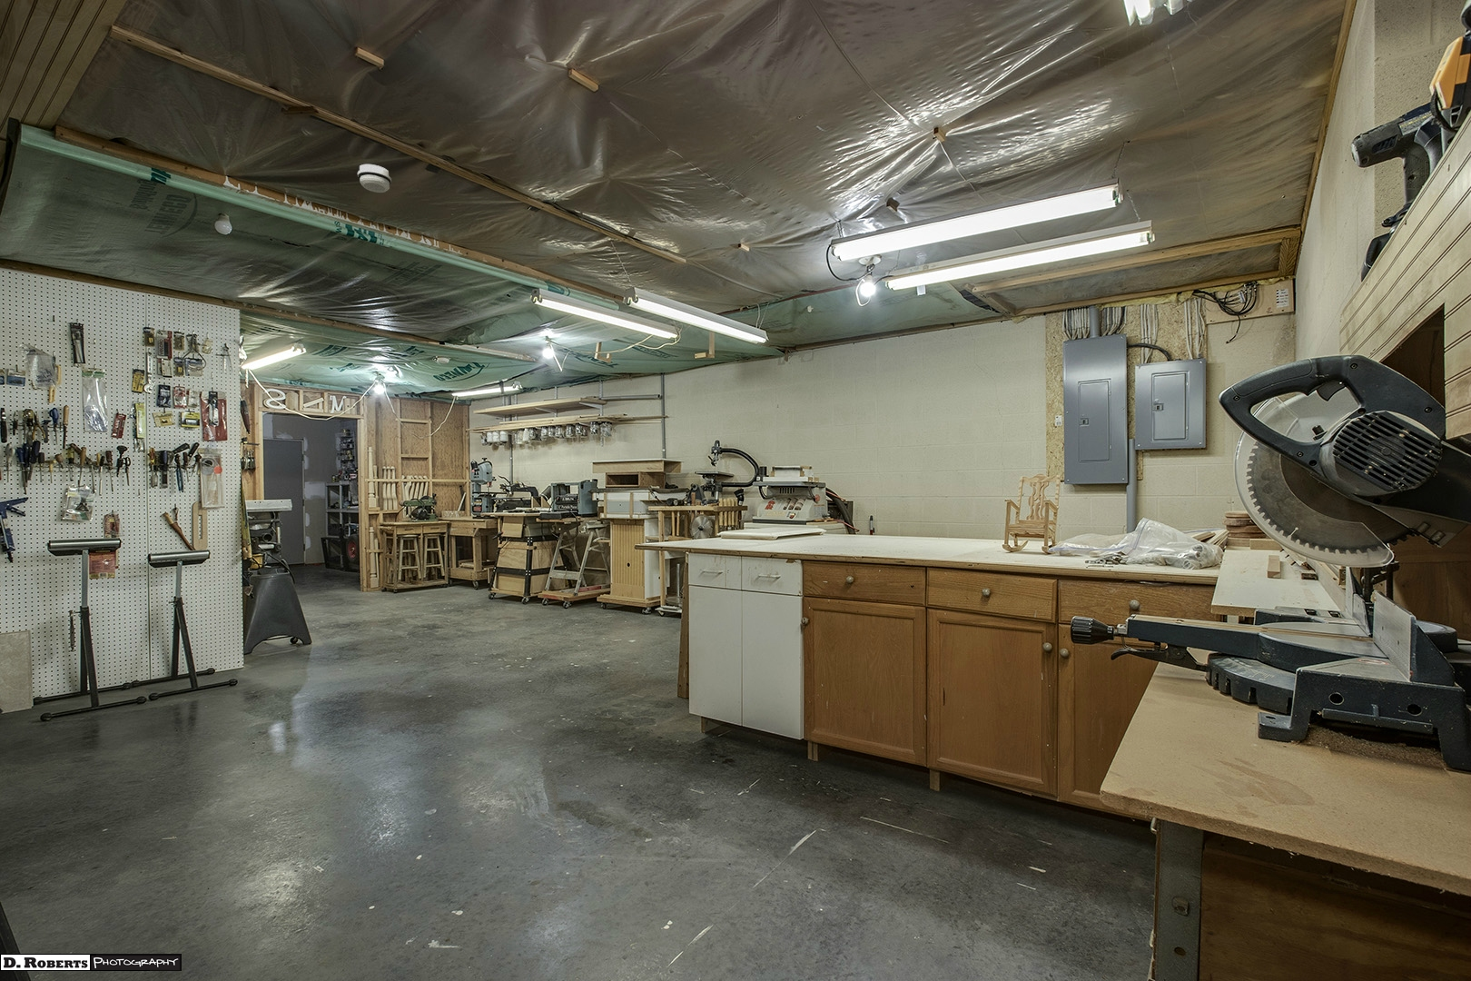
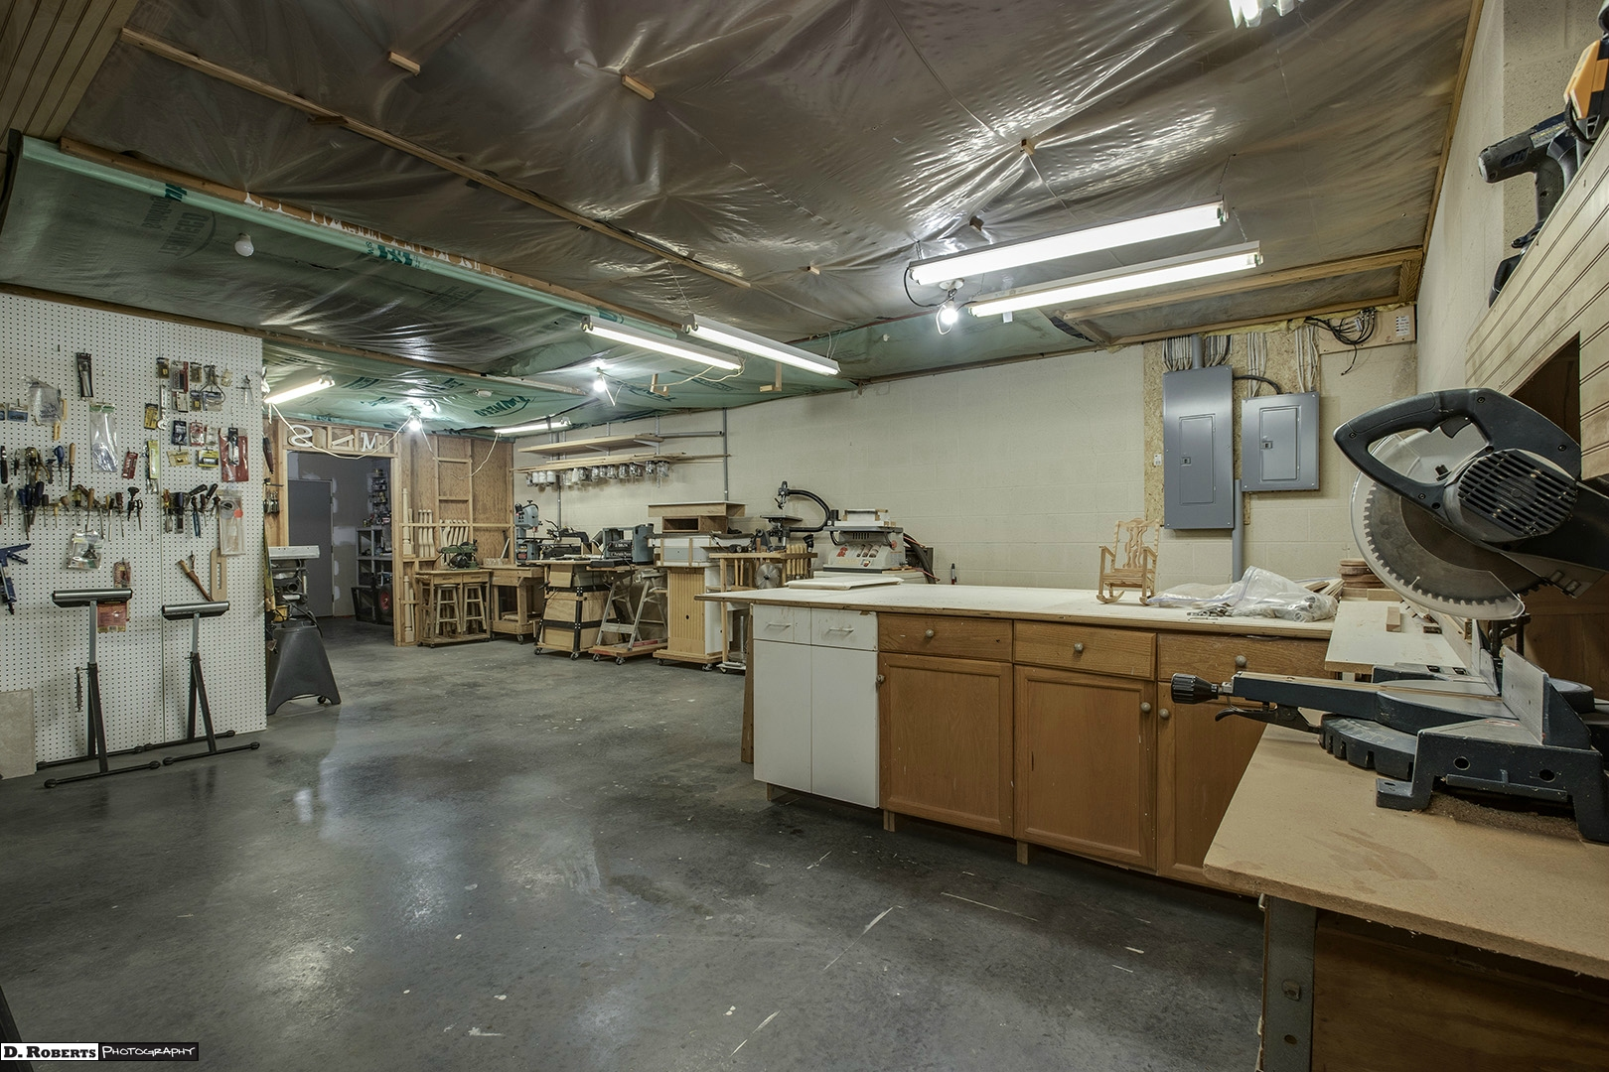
- smoke detector [357,163,392,194]
